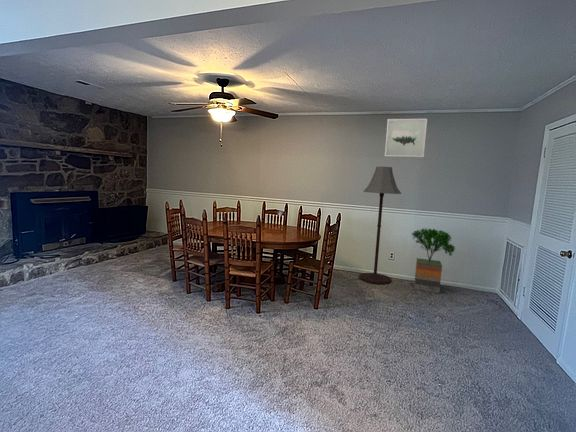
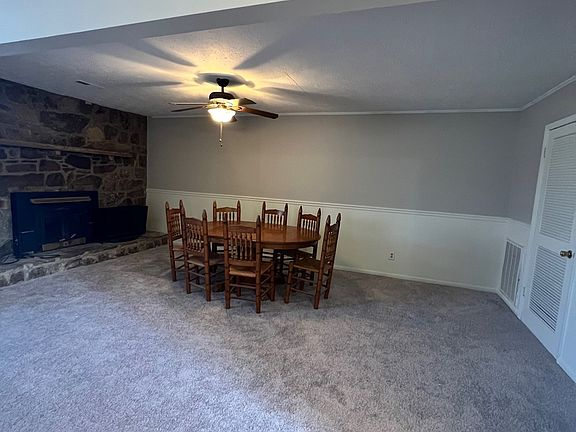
- floor lamp [358,166,403,285]
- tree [411,227,456,294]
- wall art [384,118,428,158]
